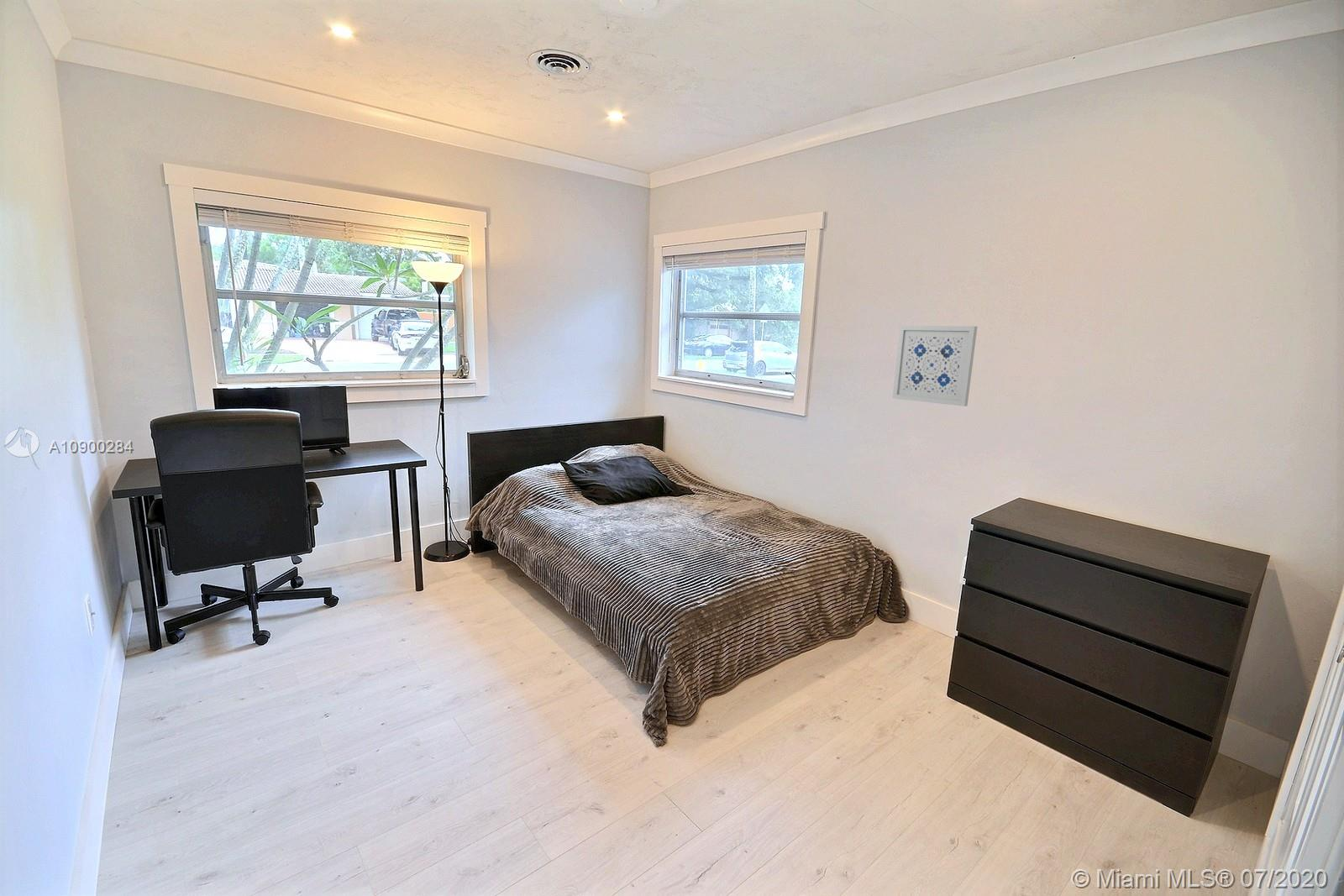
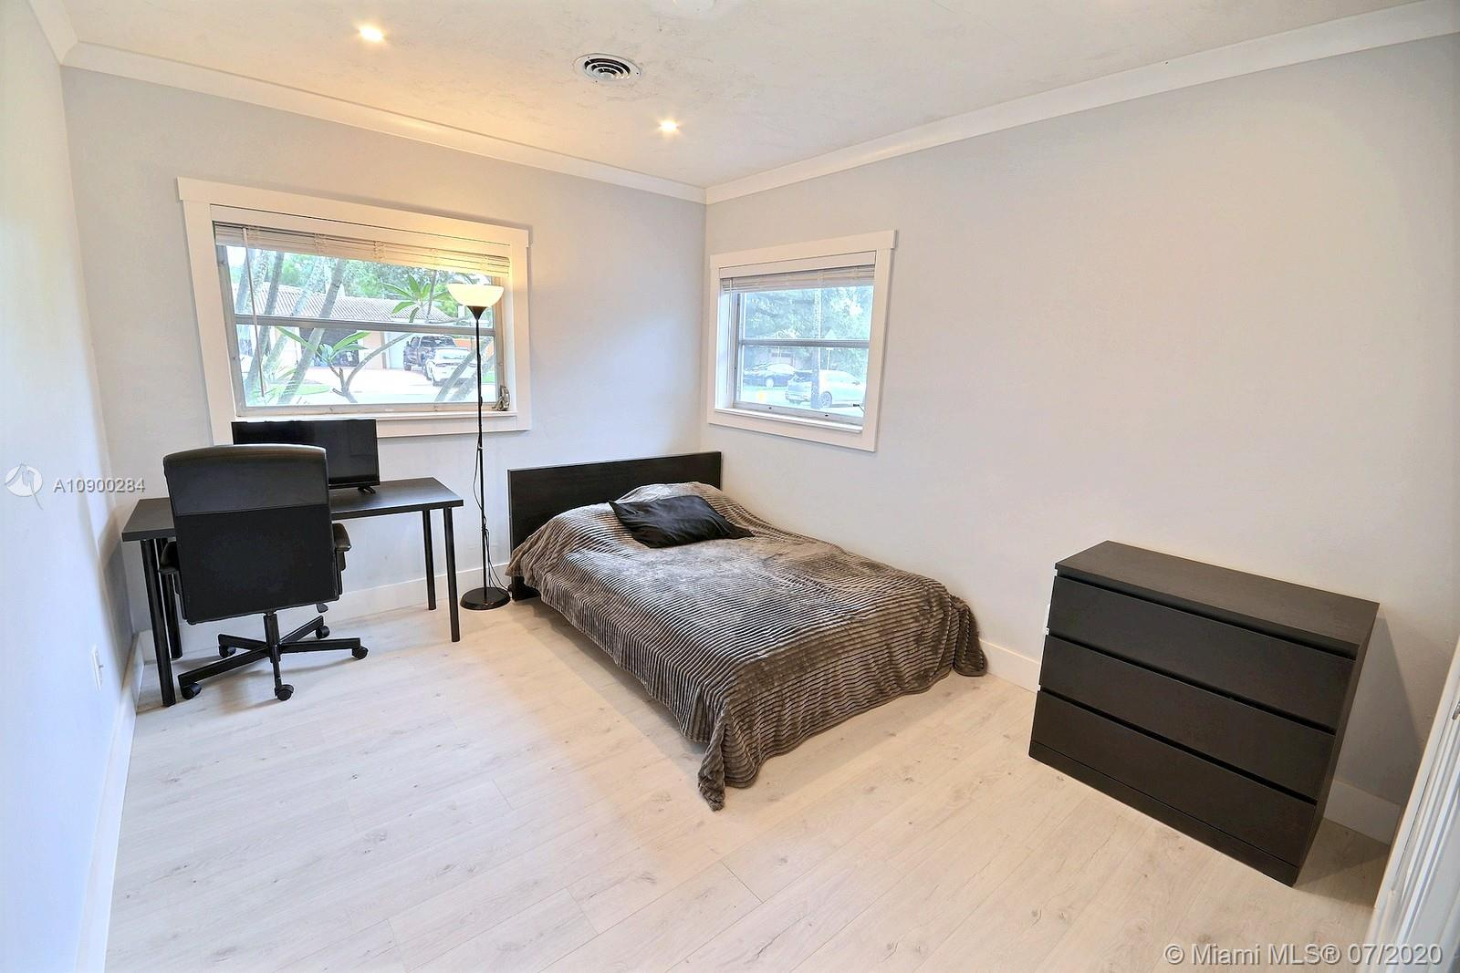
- wall art [892,325,978,407]
